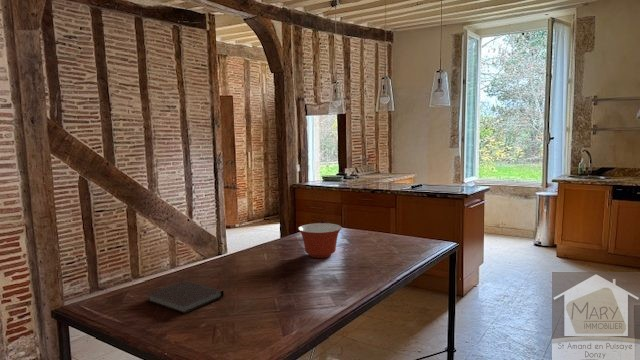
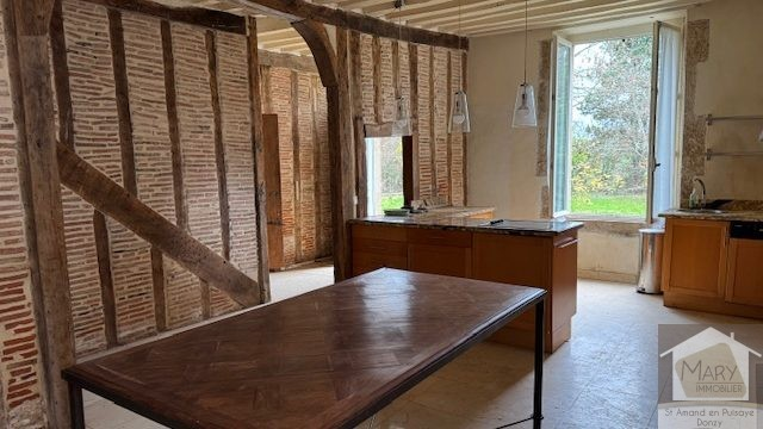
- notebook [146,280,225,315]
- mixing bowl [297,222,343,259]
